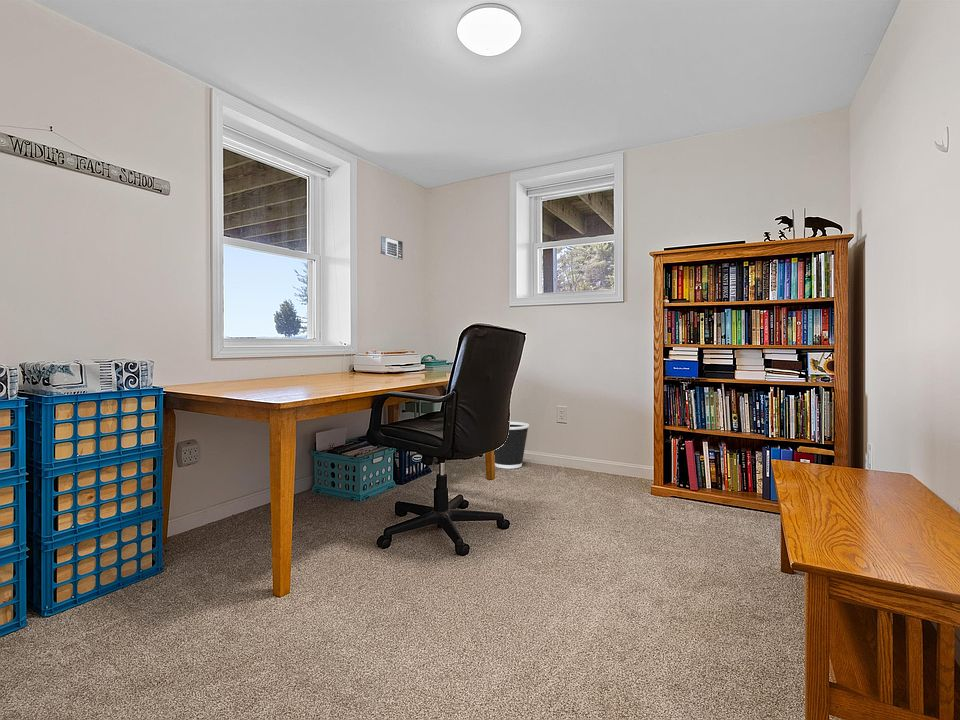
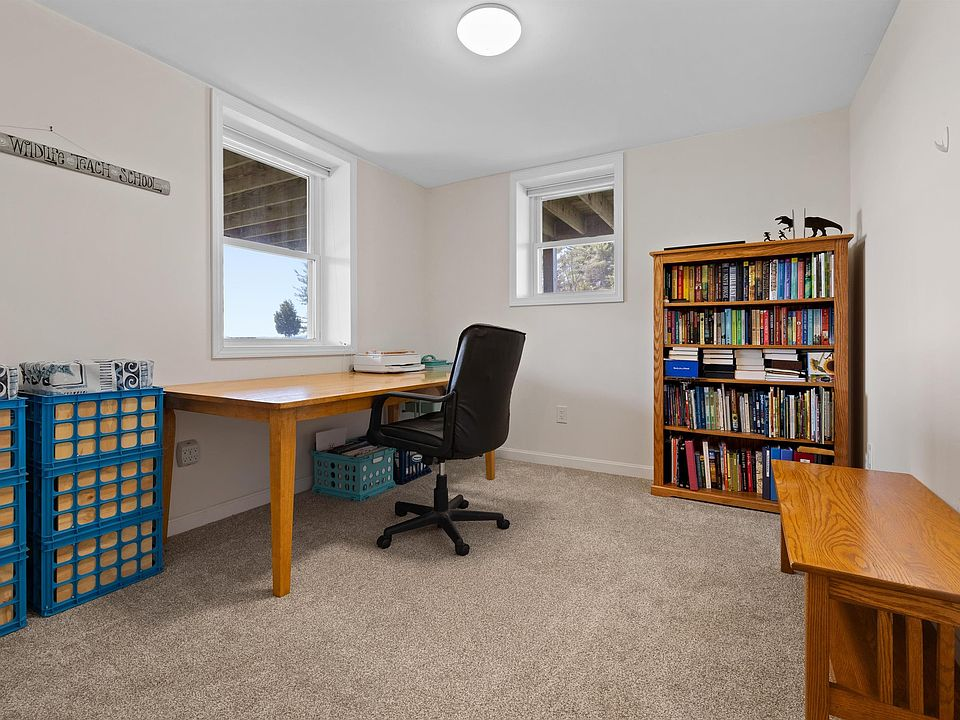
- wastebasket [494,421,530,469]
- calendar [379,235,404,261]
